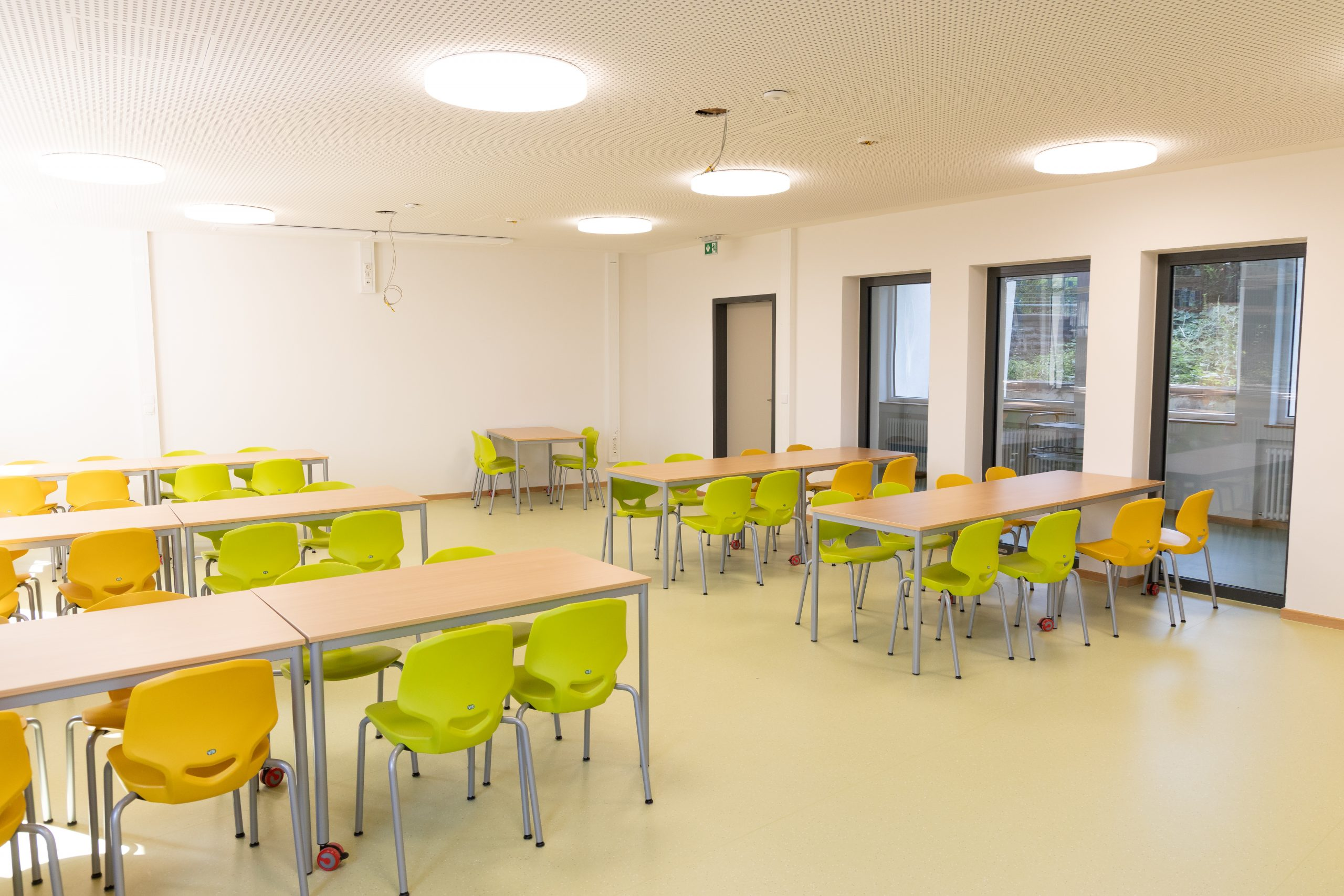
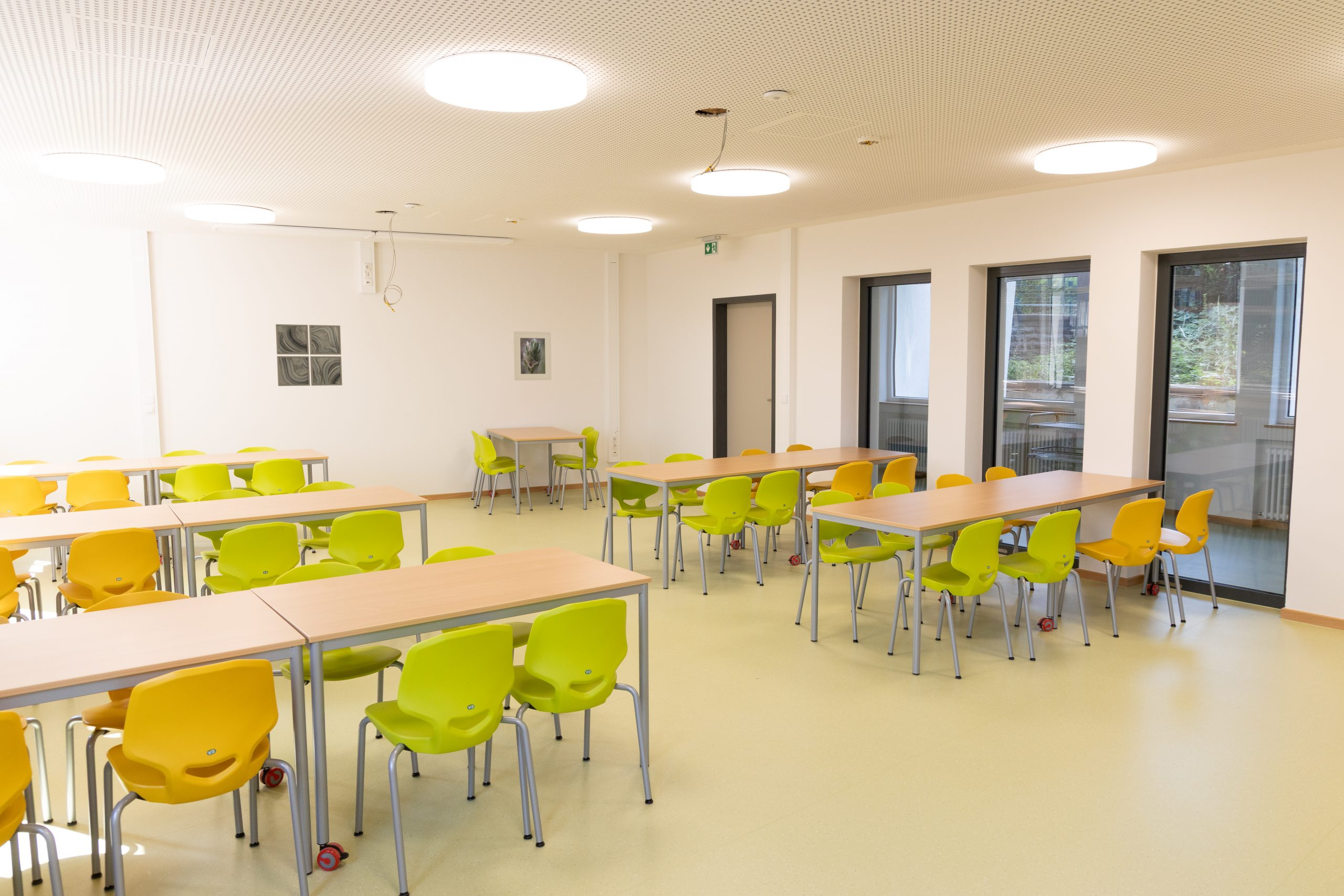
+ wall art [275,324,343,386]
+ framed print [513,331,552,381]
